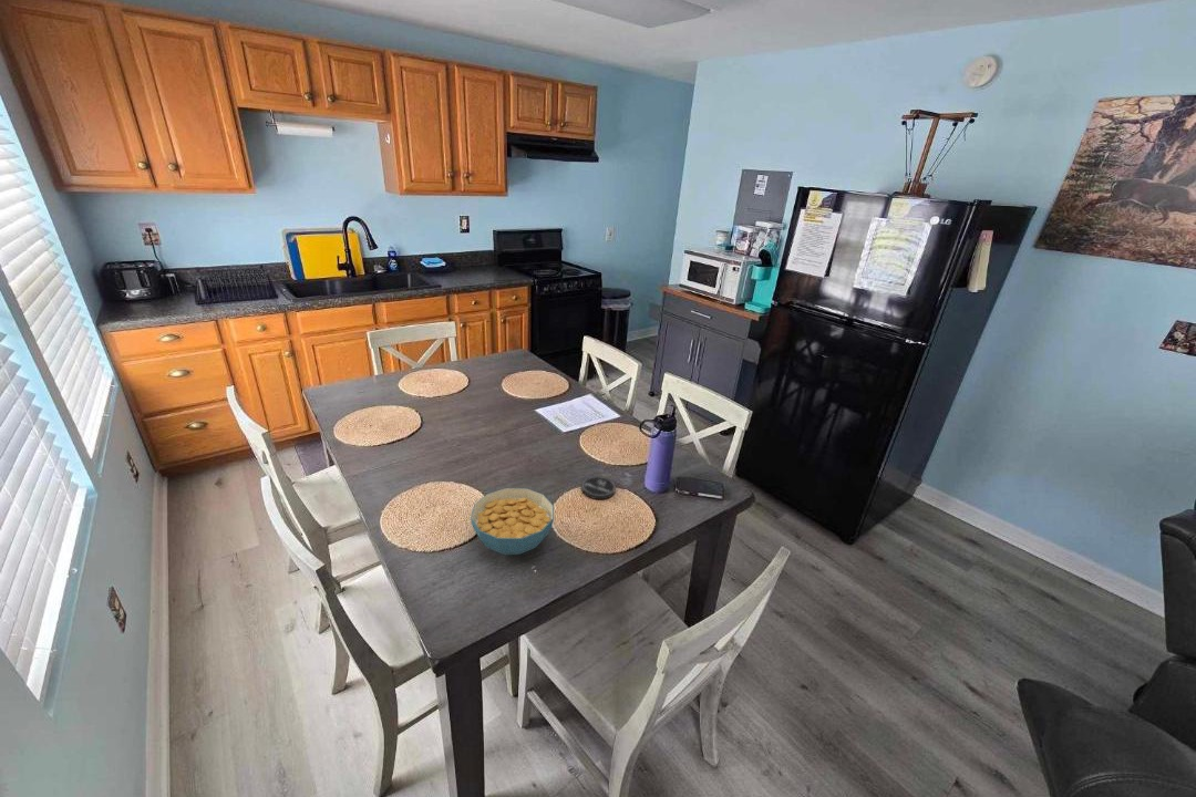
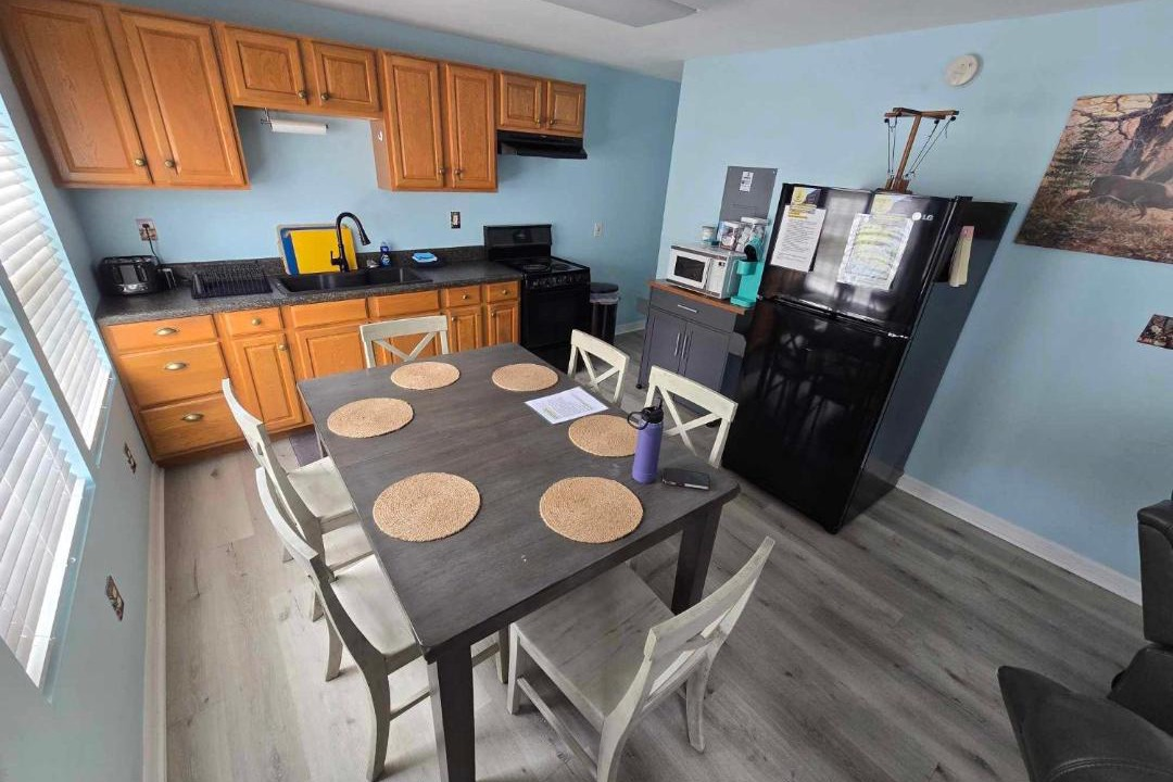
- coaster [580,475,617,500]
- cereal bowl [470,487,555,556]
